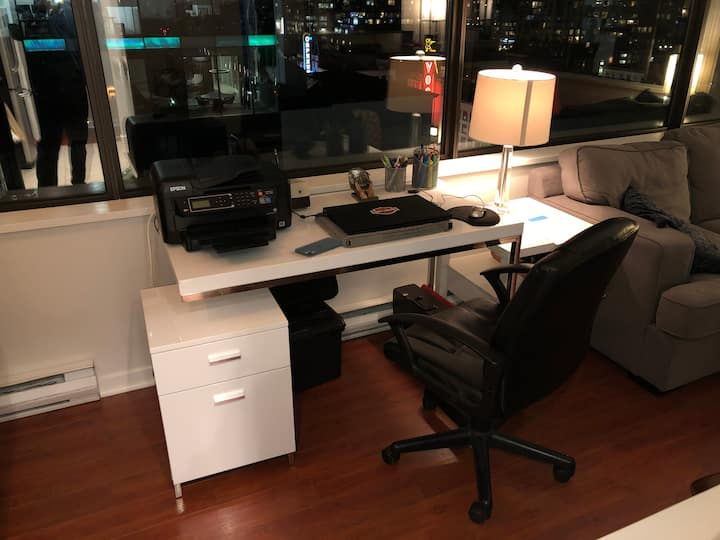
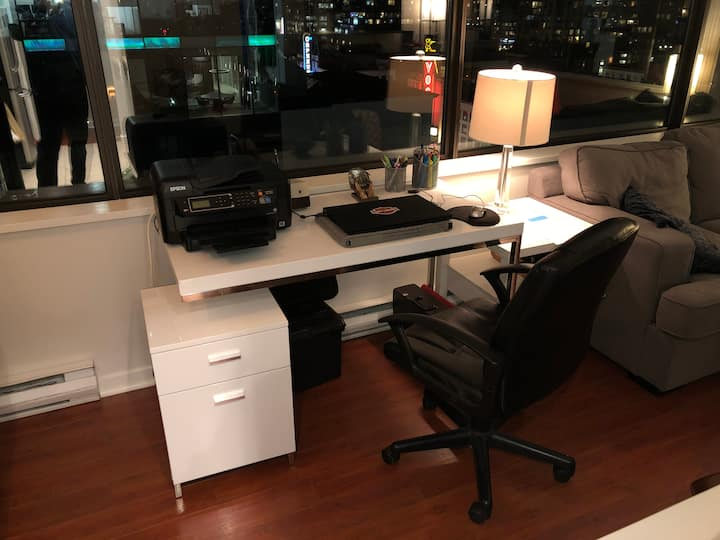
- smartphone [294,236,344,258]
